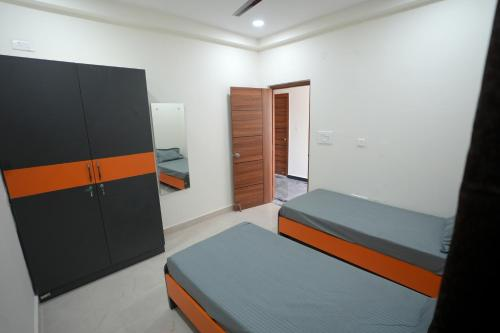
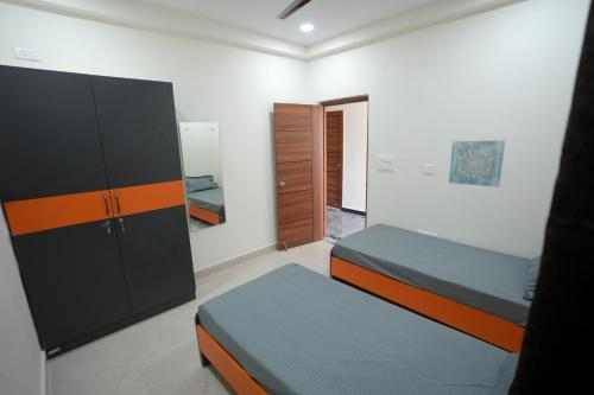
+ wall art [448,139,507,189]
